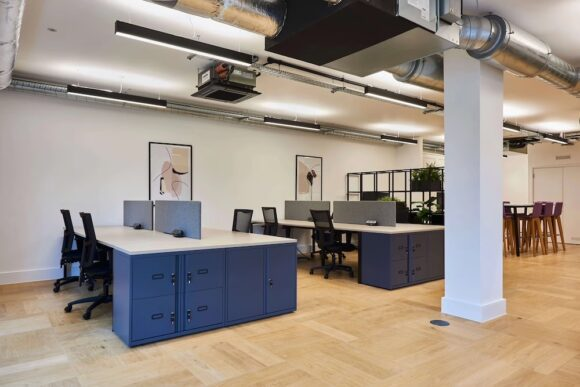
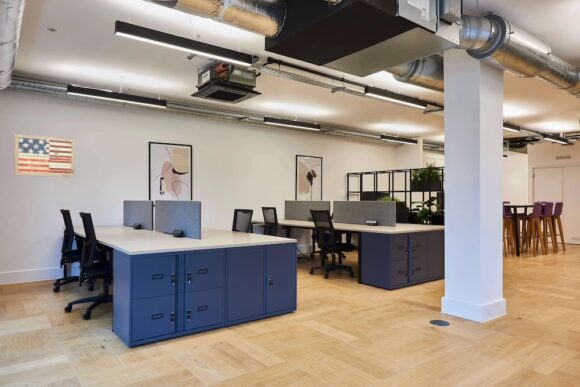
+ wall art [13,133,76,178]
